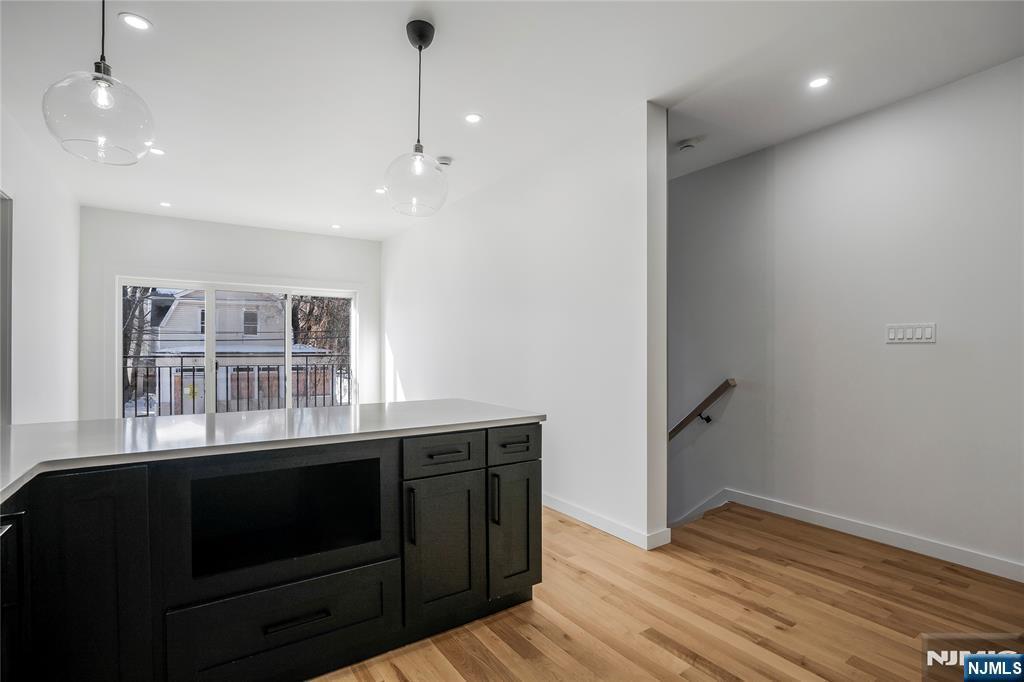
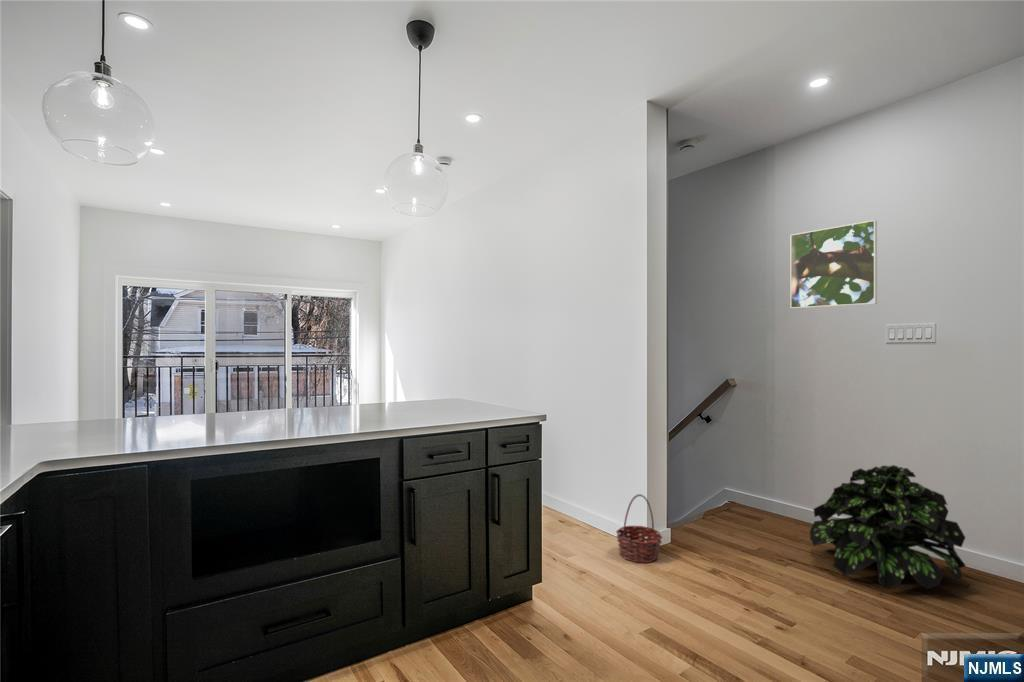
+ potted plant [809,464,967,590]
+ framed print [790,219,878,309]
+ basket [615,493,664,564]
